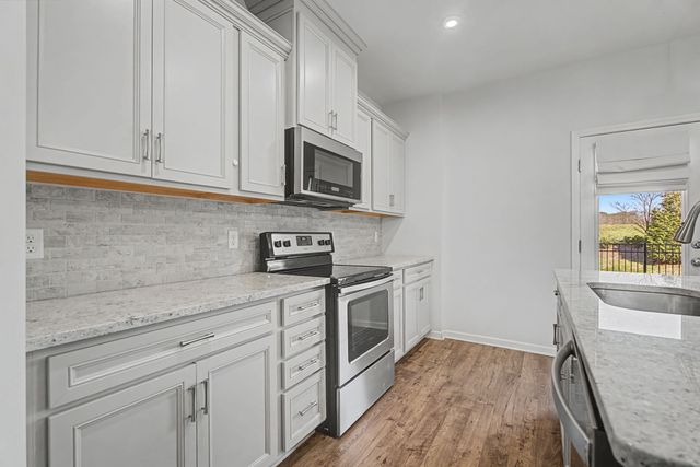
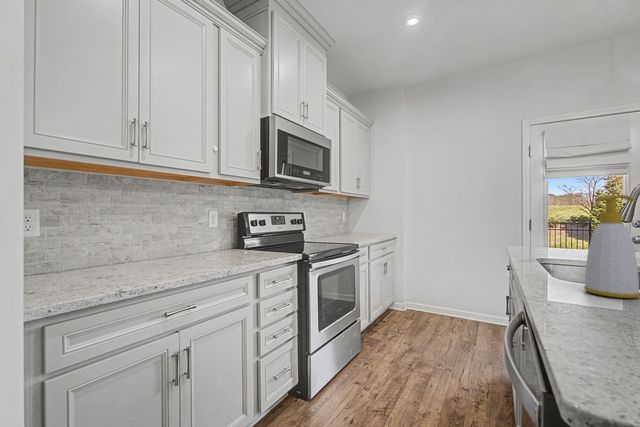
+ soap bottle [583,194,640,299]
